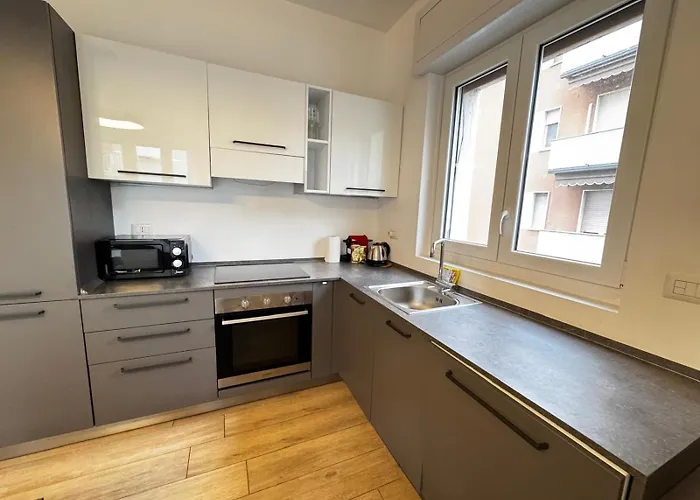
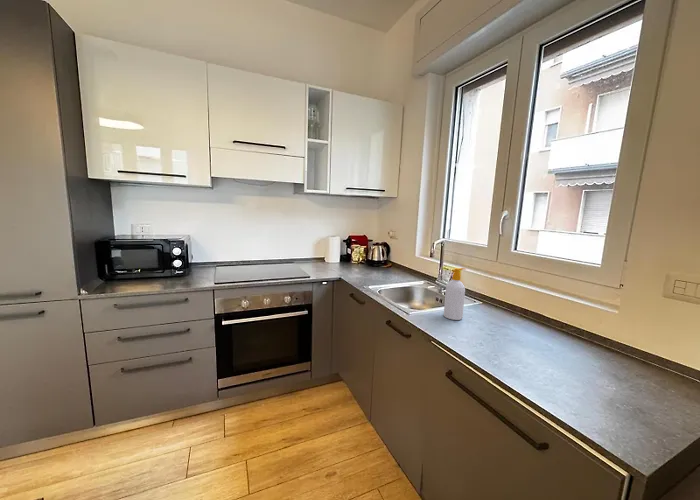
+ soap bottle [443,267,467,321]
